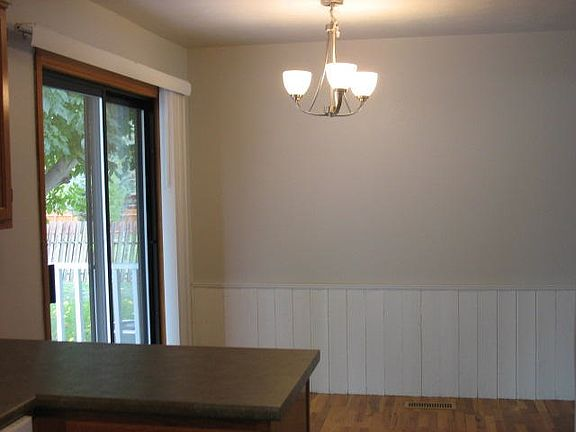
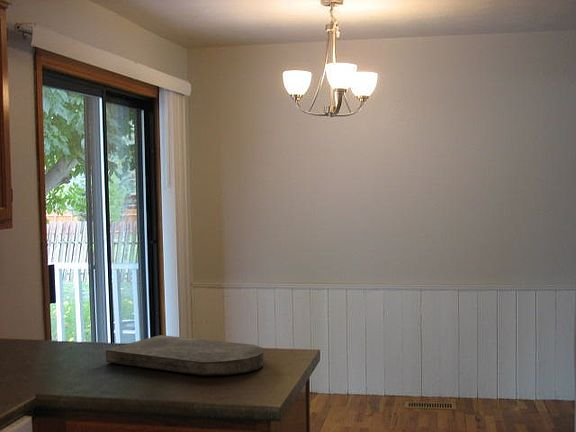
+ cutting board [105,334,264,376]
